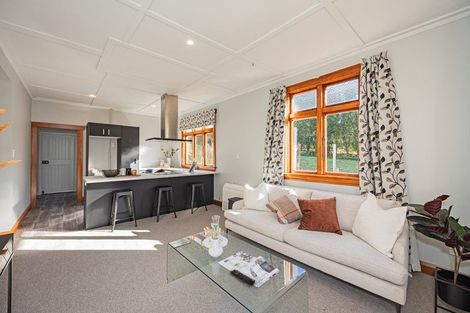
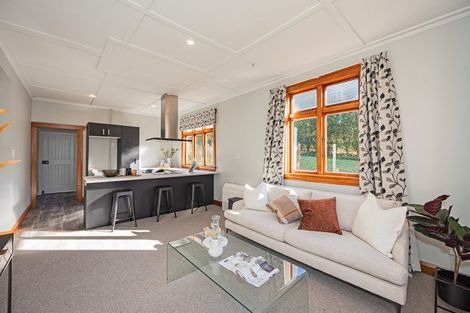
- remote control [229,268,256,285]
